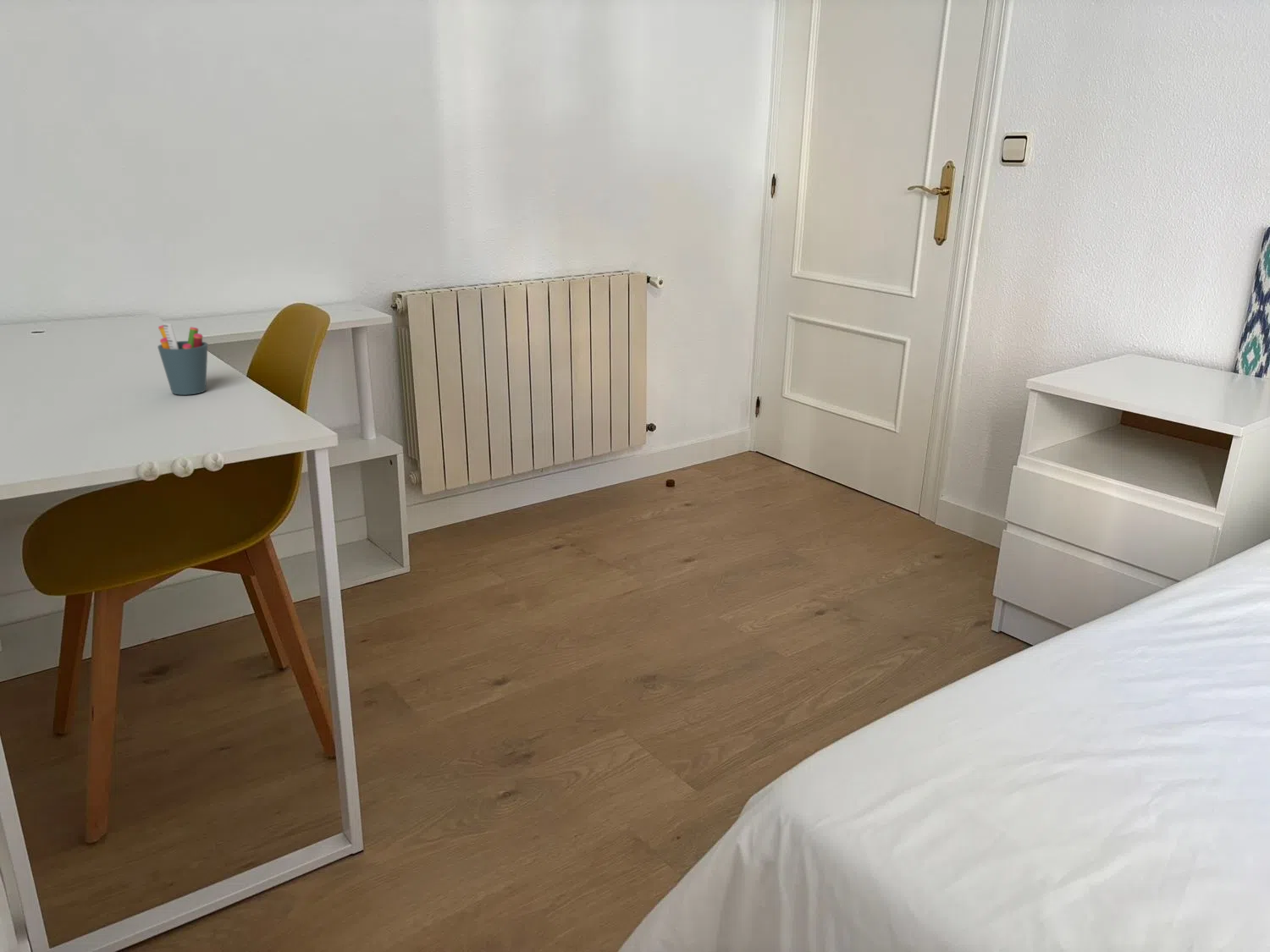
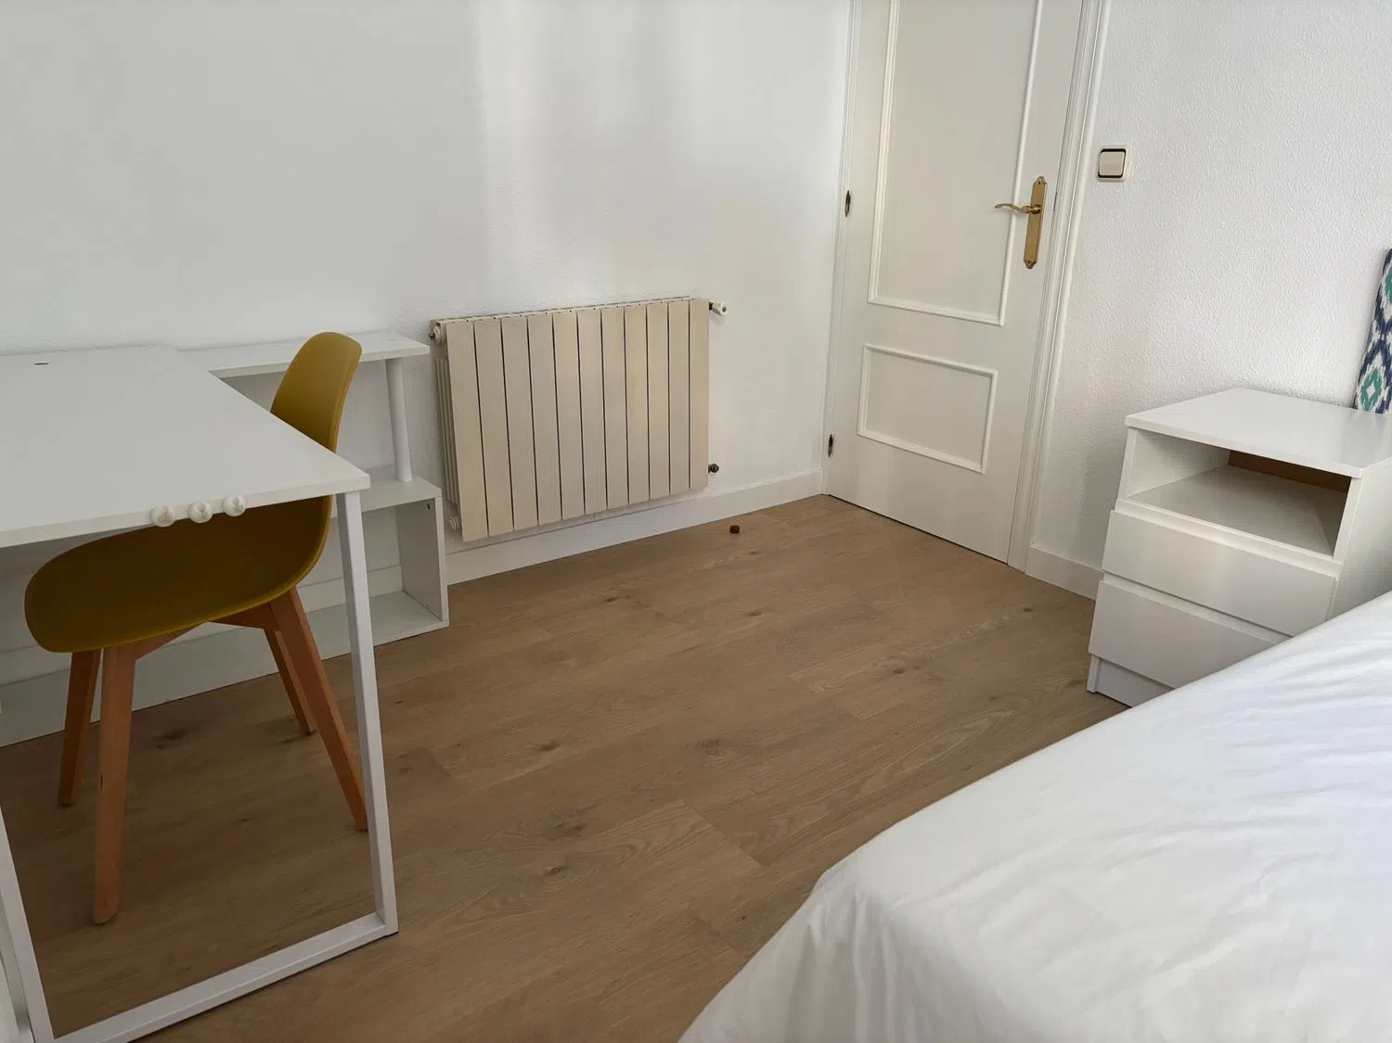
- pen holder [157,323,208,396]
